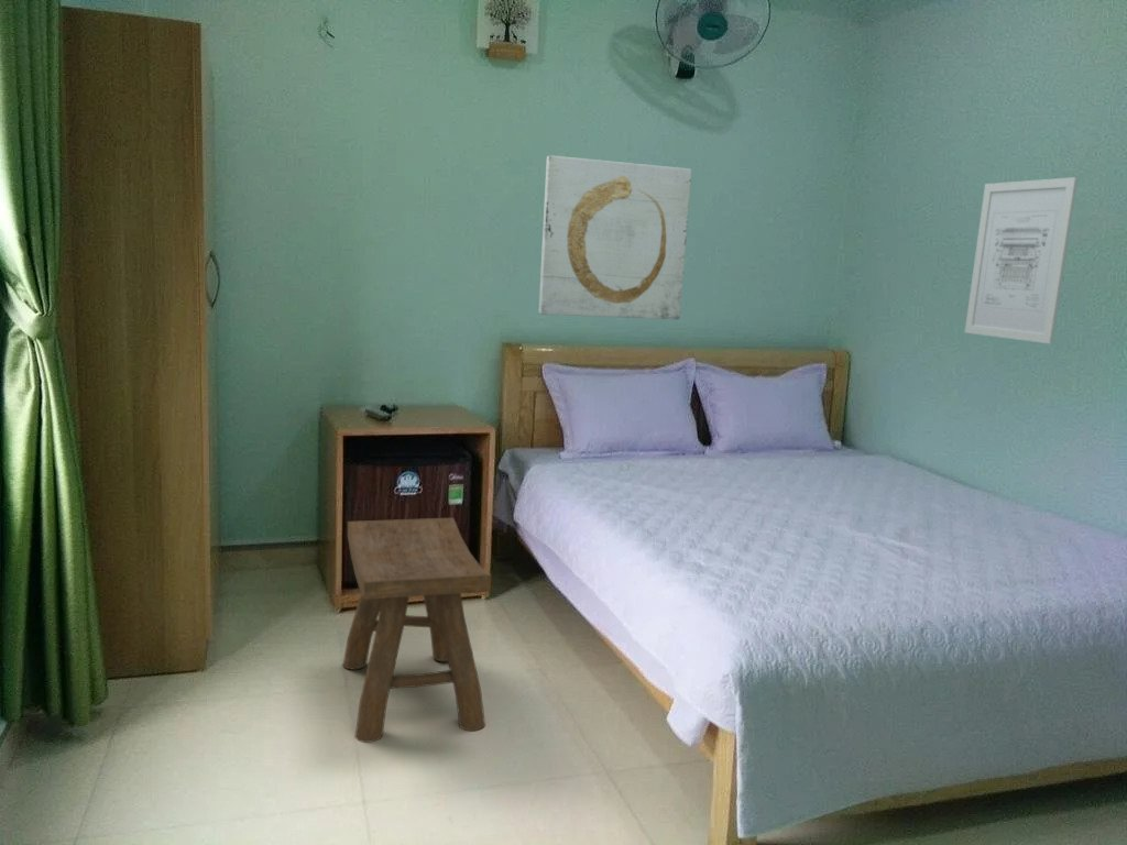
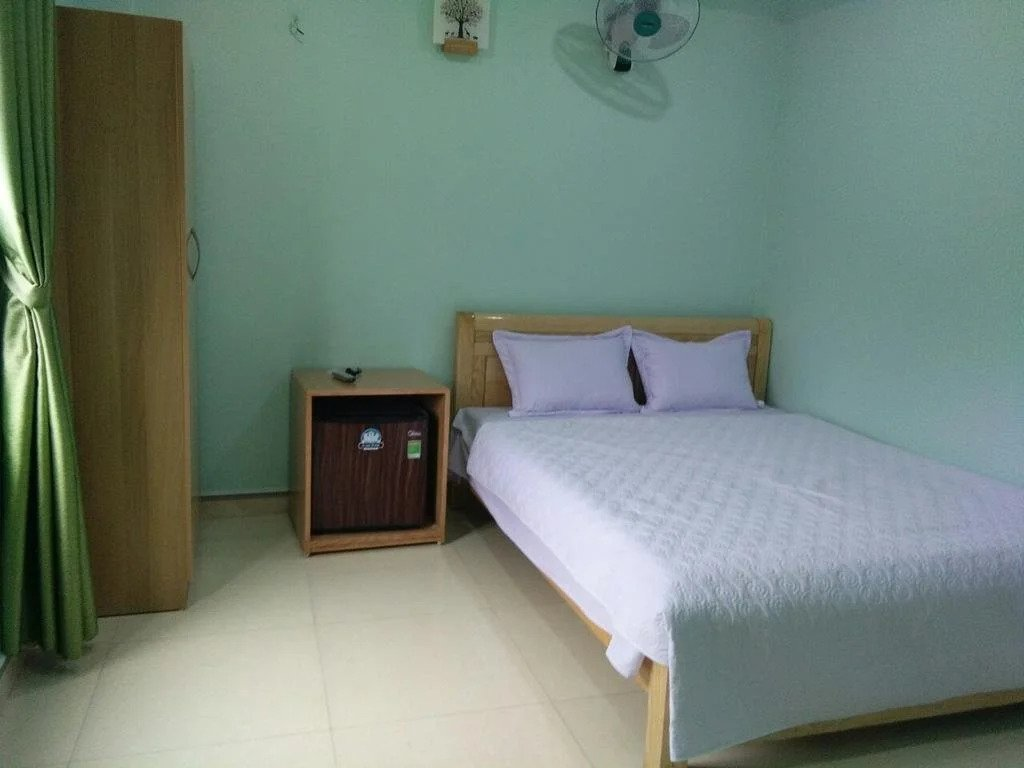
- stool [341,517,492,744]
- wall art [538,155,692,320]
- wall art [964,176,1080,345]
